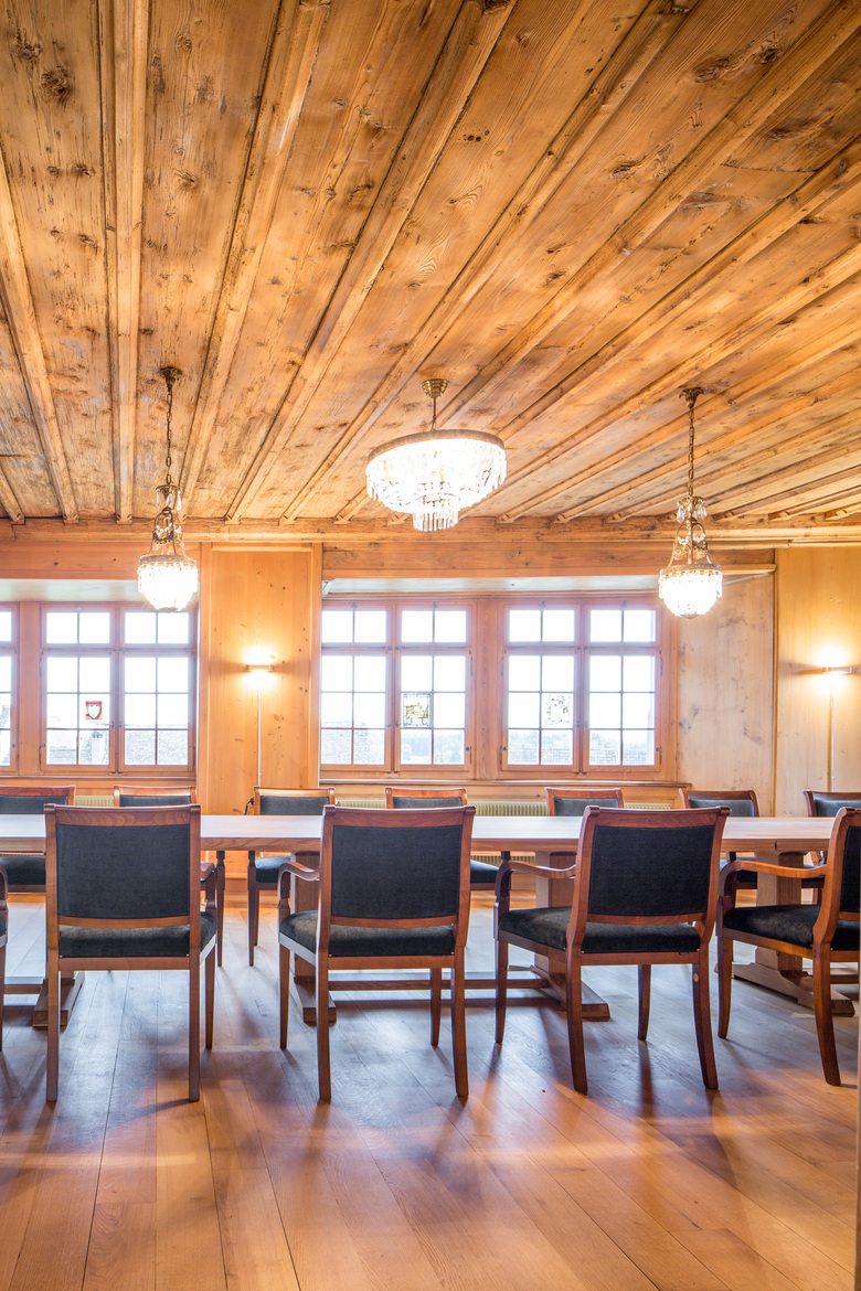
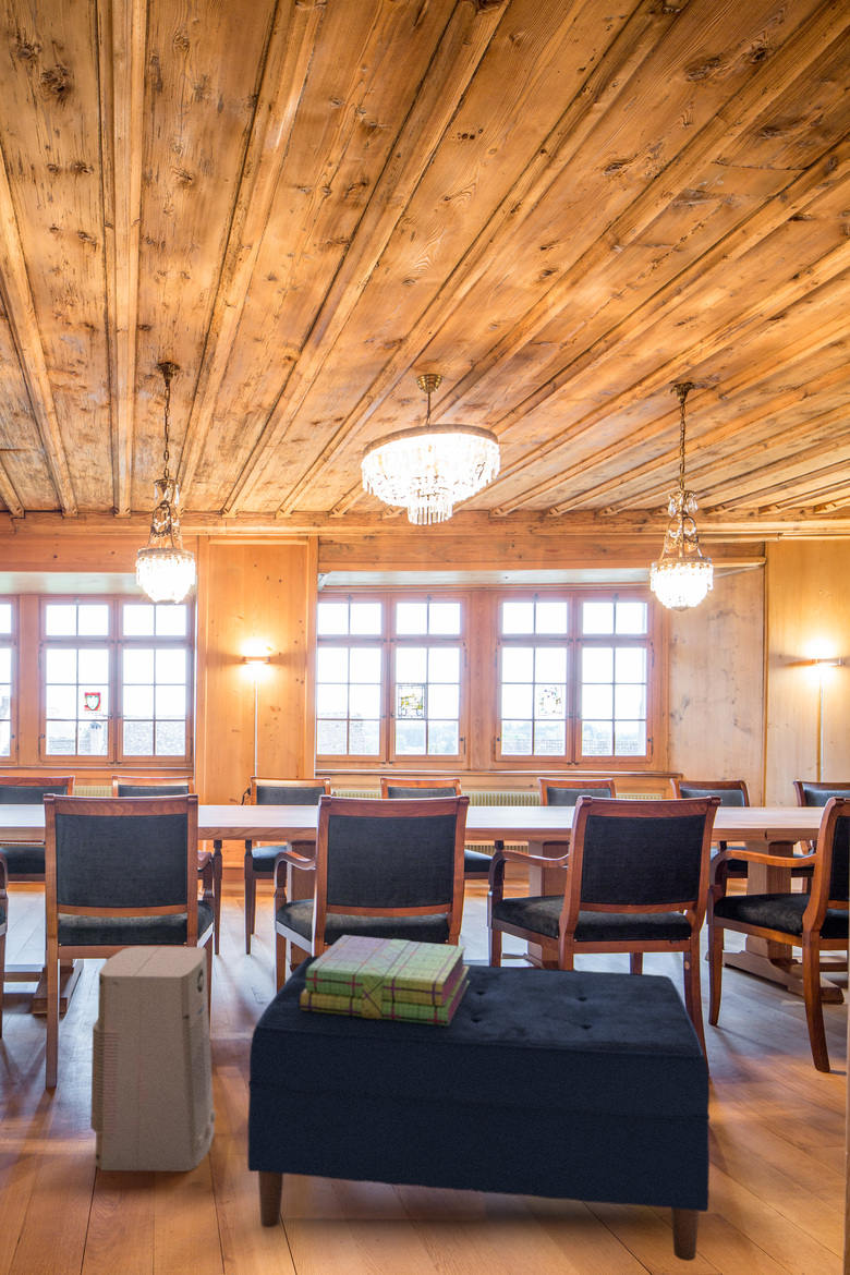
+ bench [246,955,711,1262]
+ air purifier [89,945,217,1173]
+ stack of books [301,934,470,1025]
